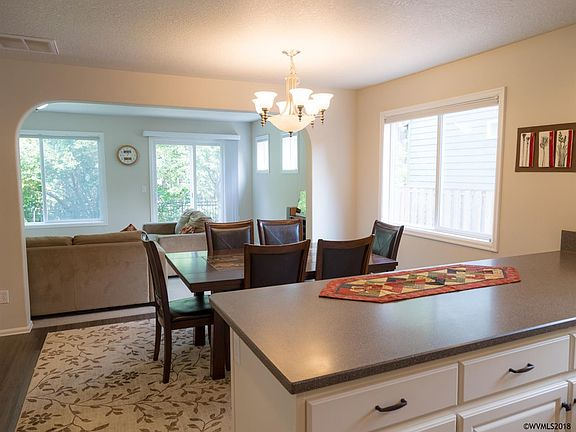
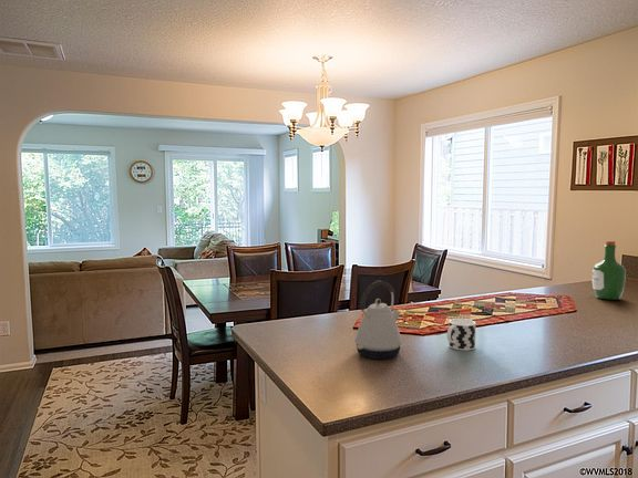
+ wine bottle [591,239,627,301]
+ kettle [353,280,403,360]
+ cup [446,318,477,352]
